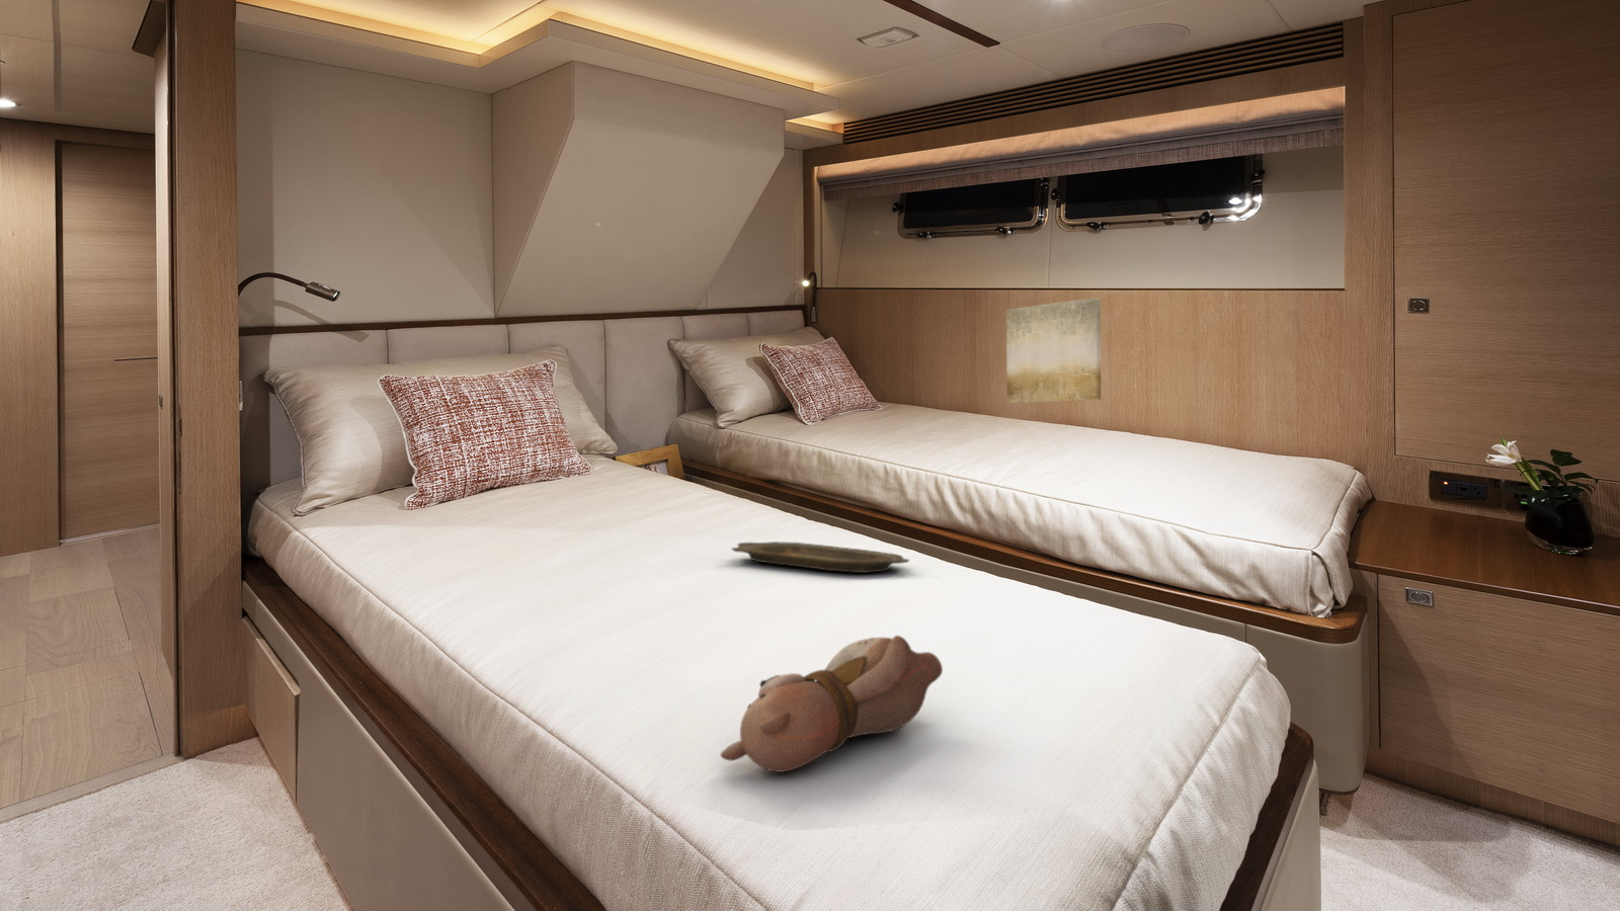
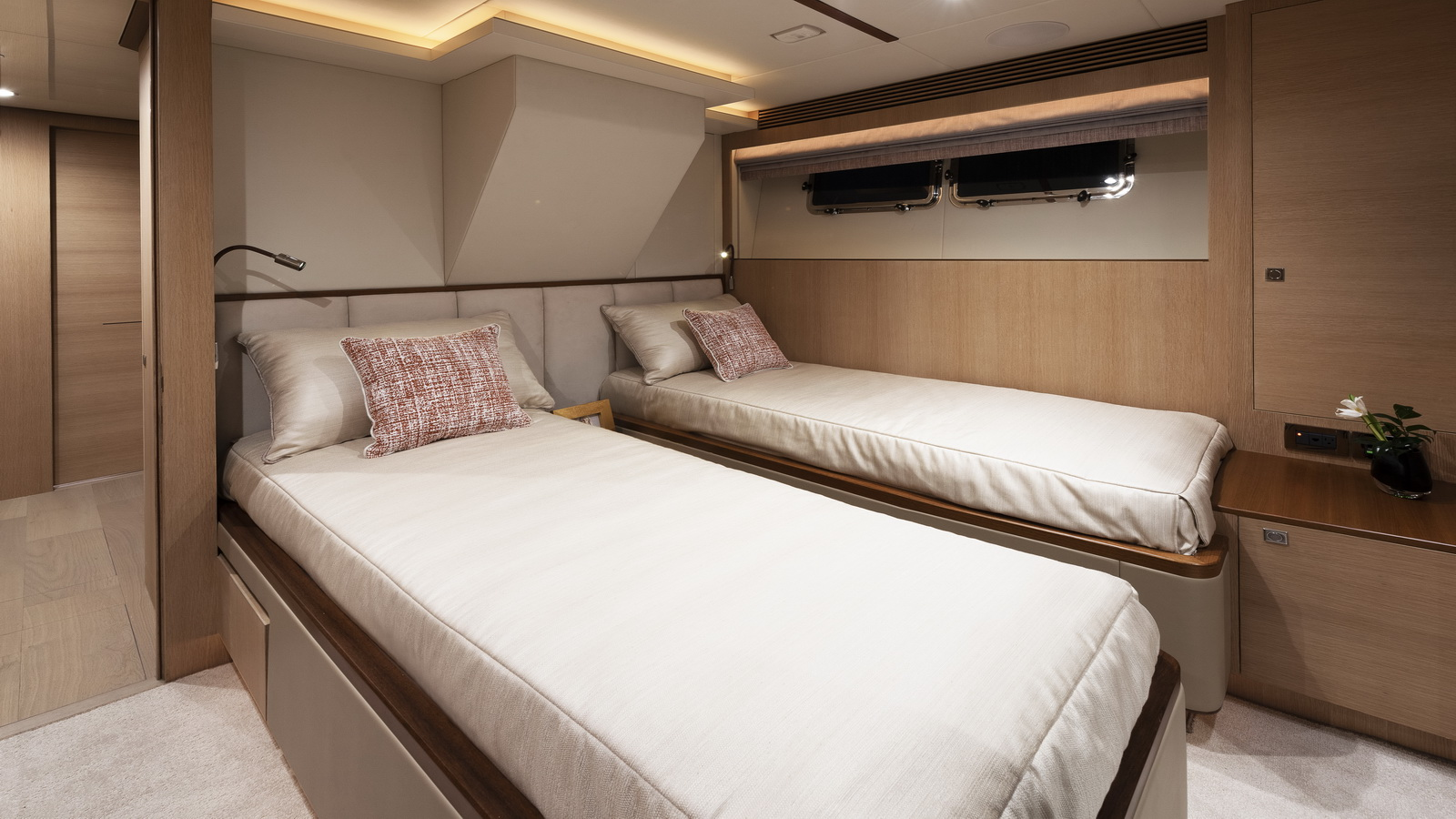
- wall art [1006,297,1102,405]
- serving tray [731,541,910,574]
- teddy bear [719,635,944,773]
